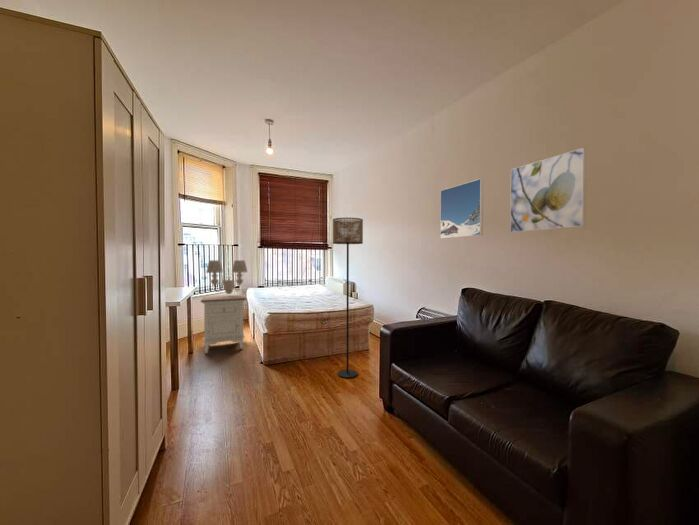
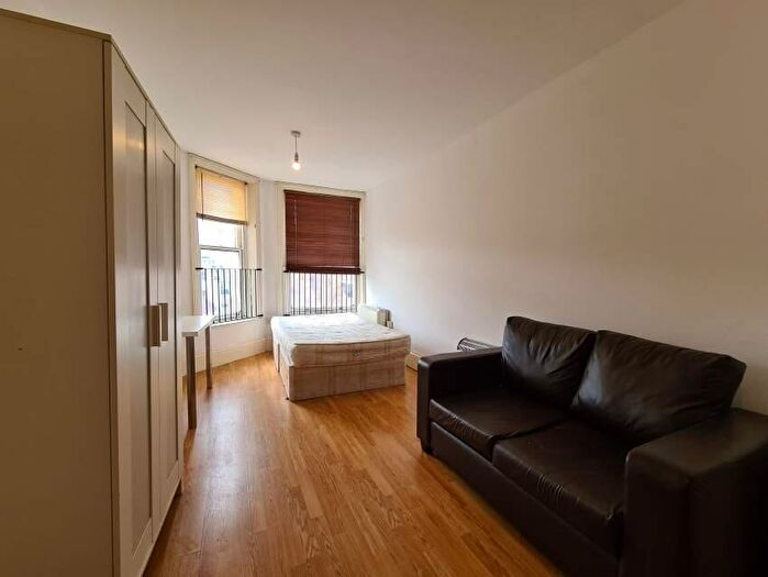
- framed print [509,147,587,233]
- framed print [439,178,484,240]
- wall sconce [205,259,249,295]
- nightstand [199,294,248,354]
- floor lamp [332,217,364,379]
